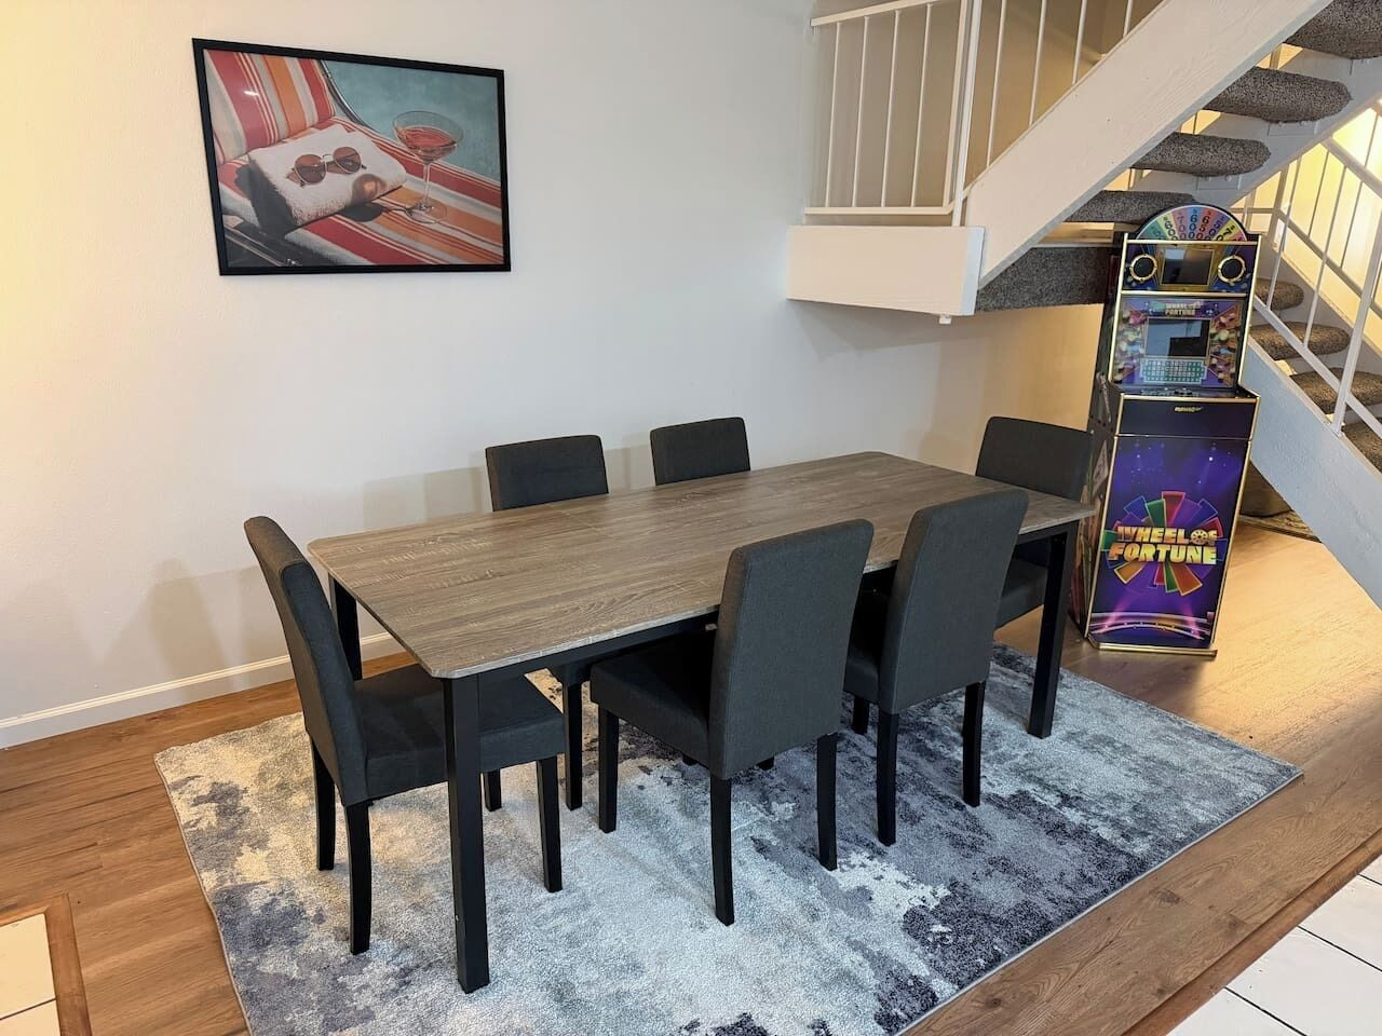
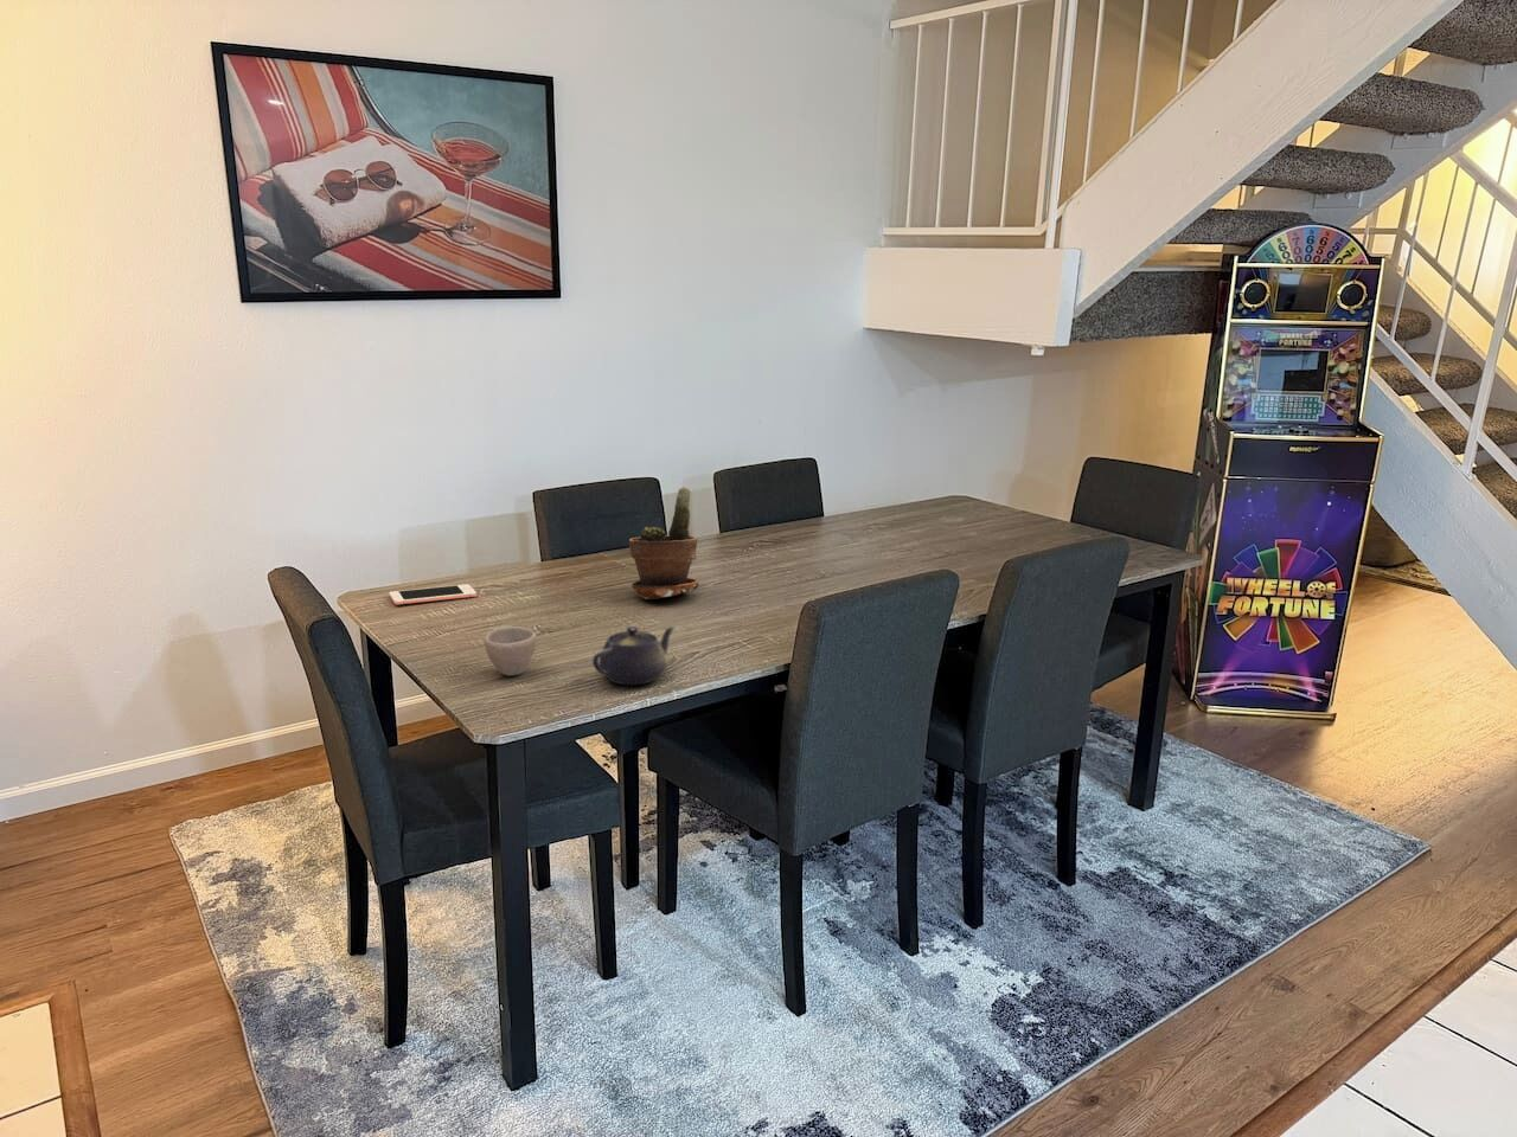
+ teapot [590,626,677,686]
+ cell phone [388,583,478,606]
+ potted plant [628,486,699,601]
+ cup [484,626,538,676]
